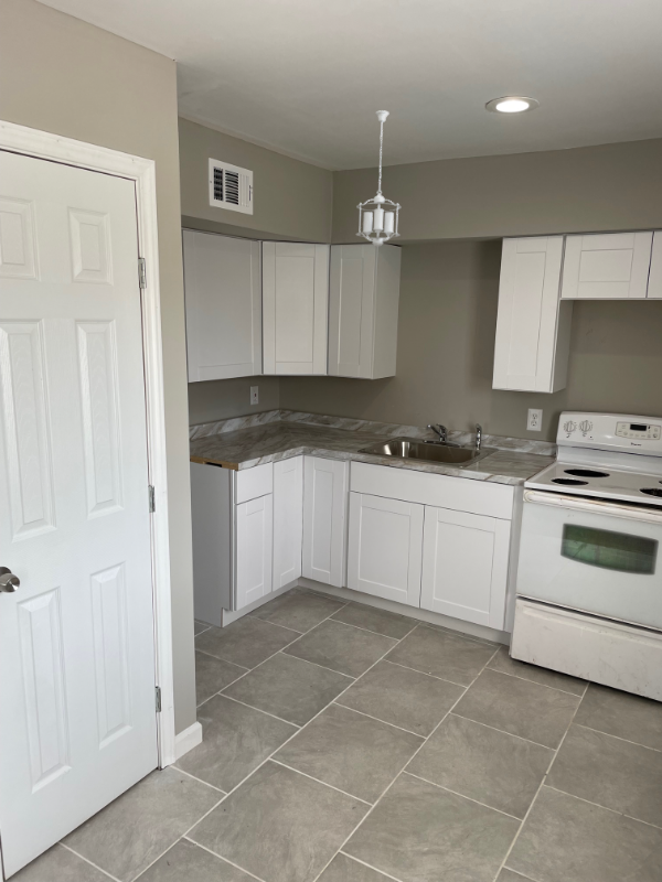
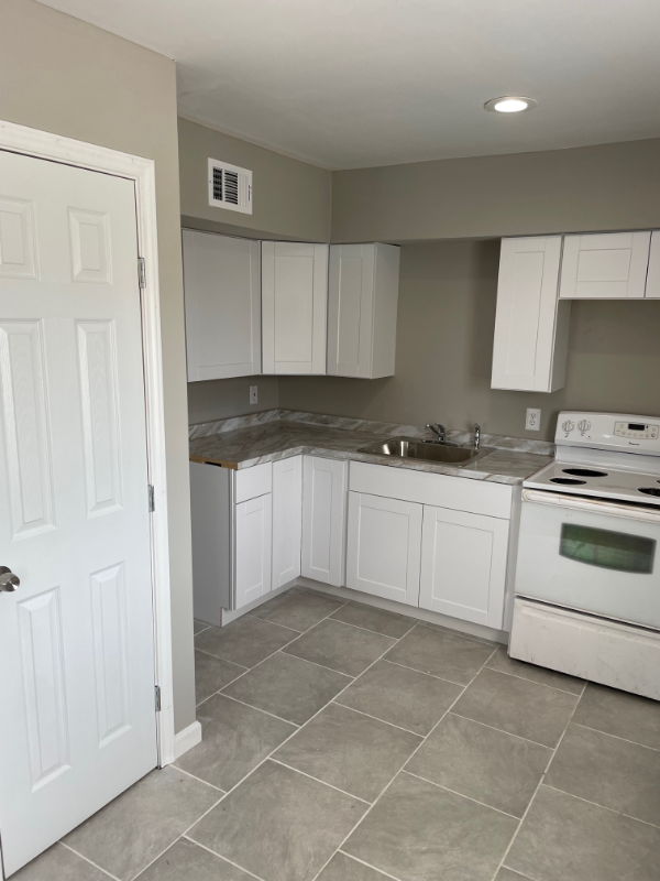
- pendant light [354,109,403,249]
